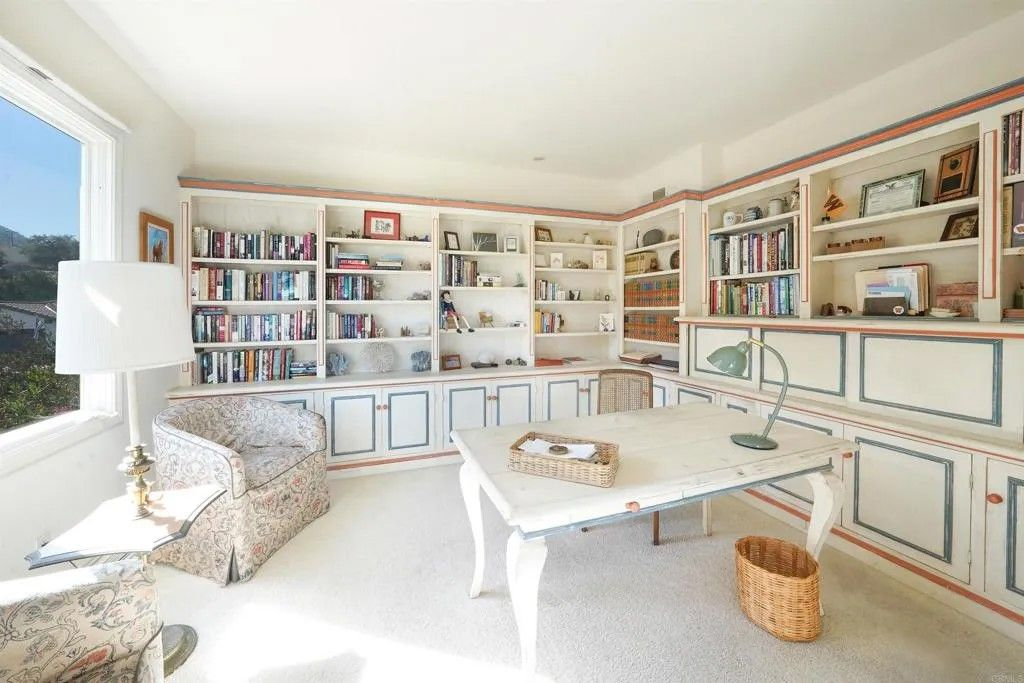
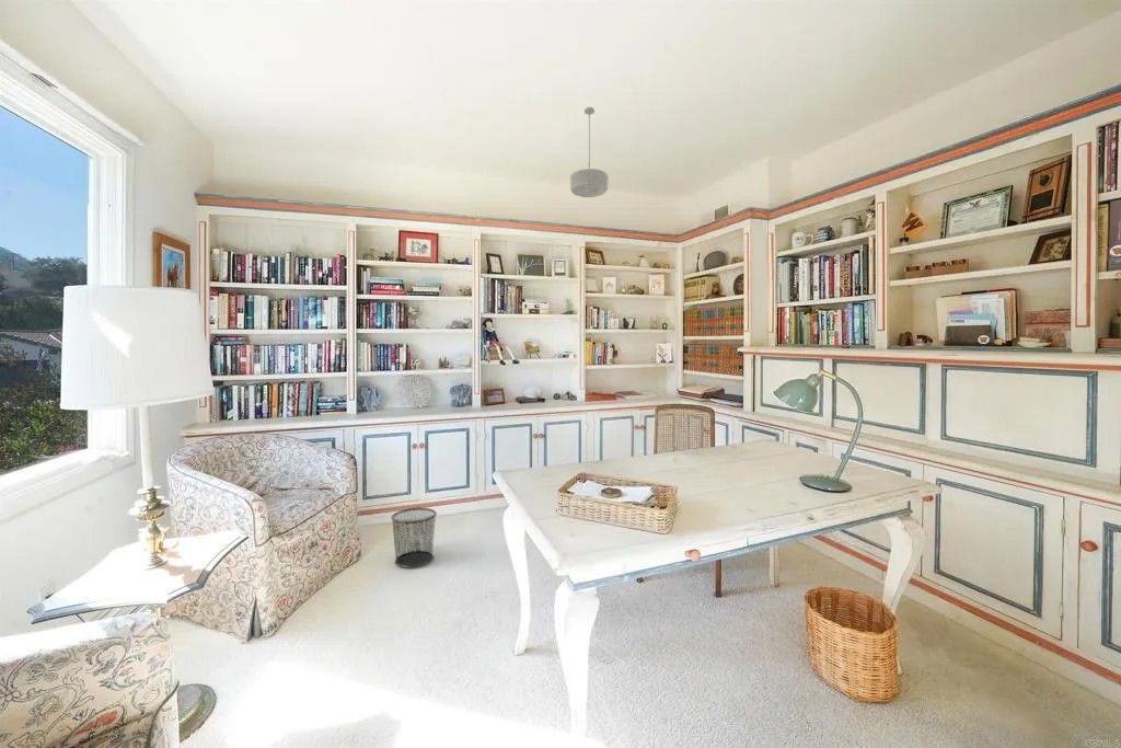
+ ceiling light fixture [569,106,610,198]
+ waste bin [390,507,438,568]
